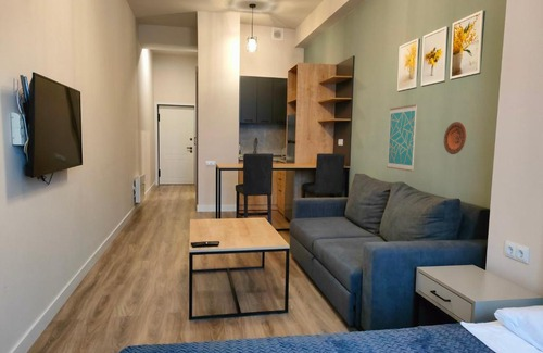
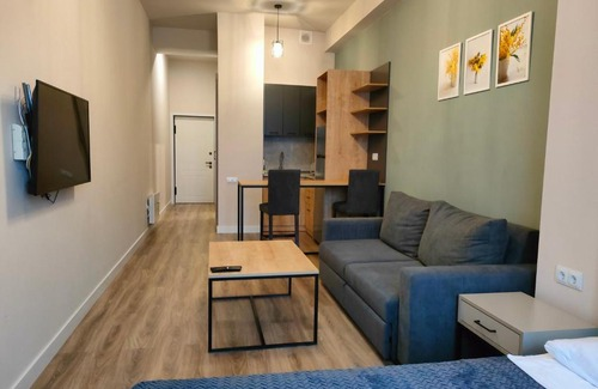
- decorative plate [443,121,467,155]
- wall art [386,103,418,173]
